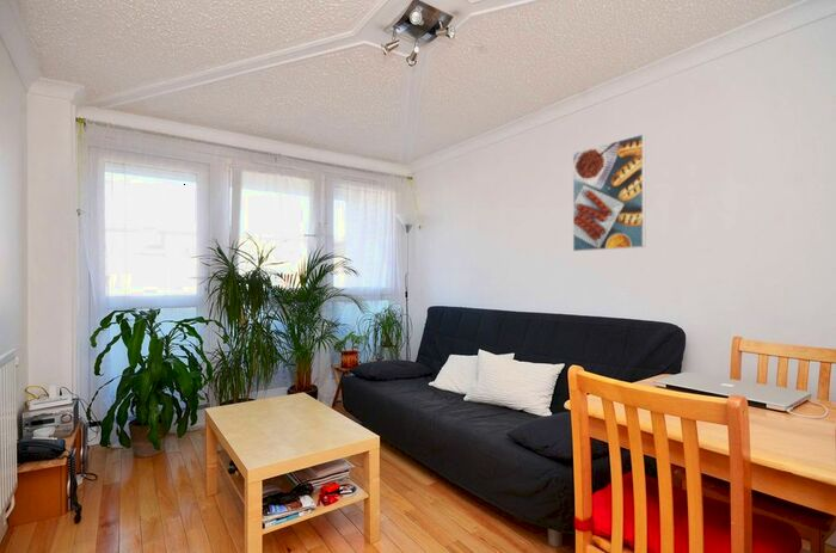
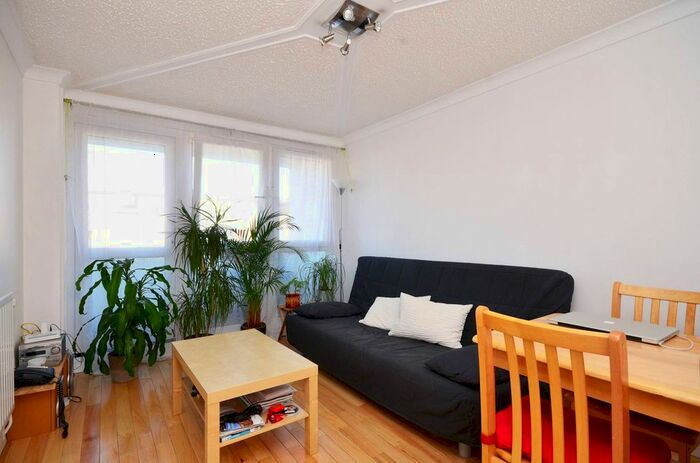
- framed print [572,133,646,252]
